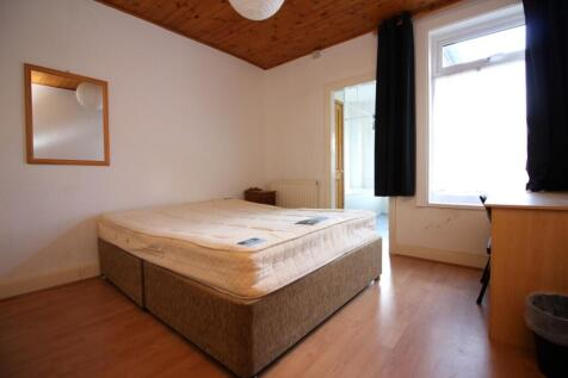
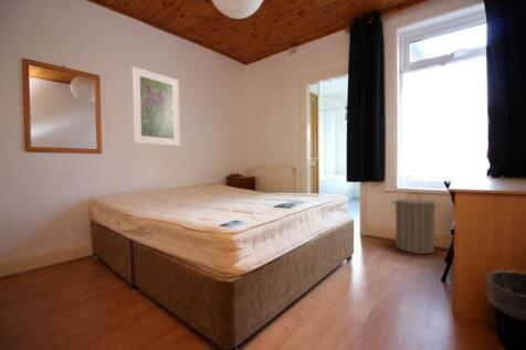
+ laundry hamper [390,192,441,255]
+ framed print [130,65,181,147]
